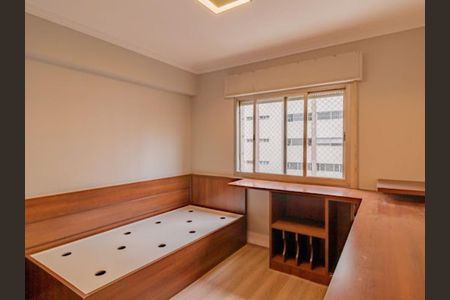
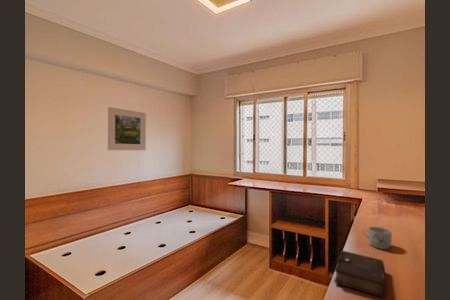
+ mug [361,226,393,250]
+ book [334,249,387,299]
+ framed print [107,106,147,151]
